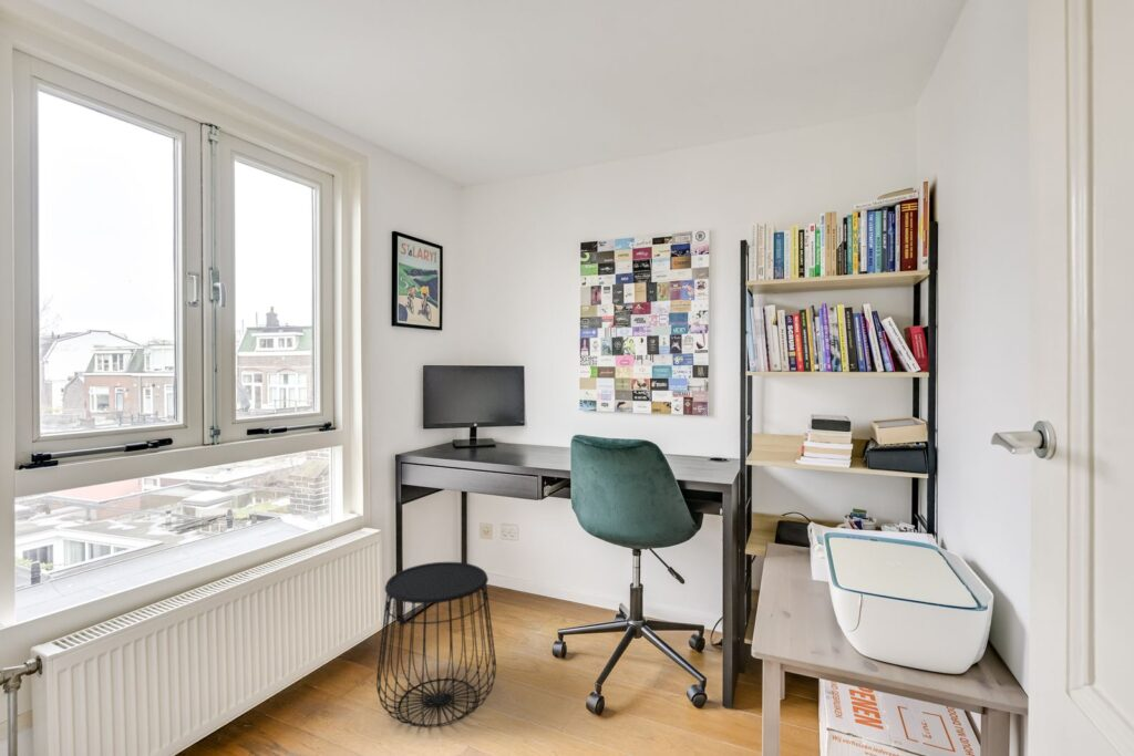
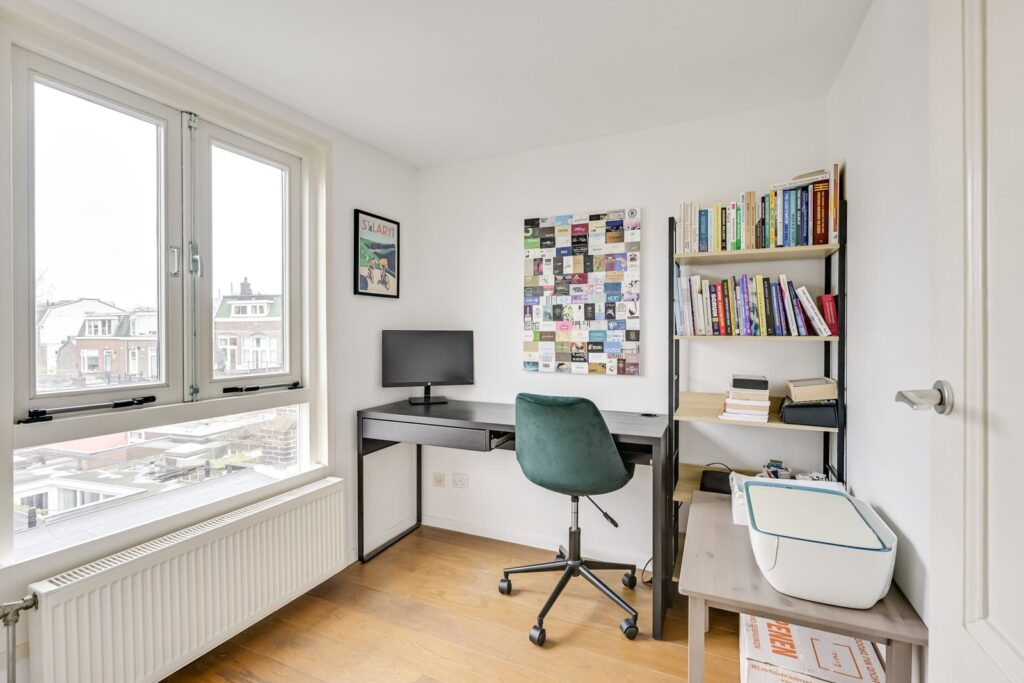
- side table [375,561,497,728]
